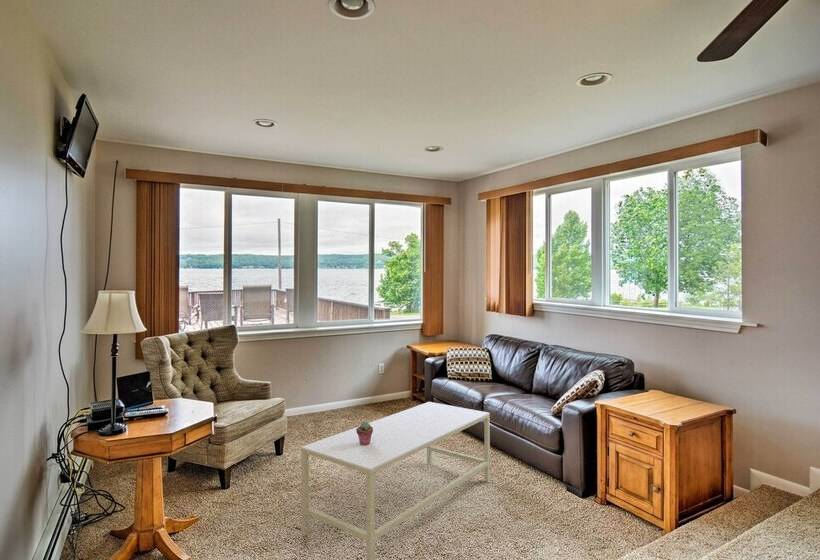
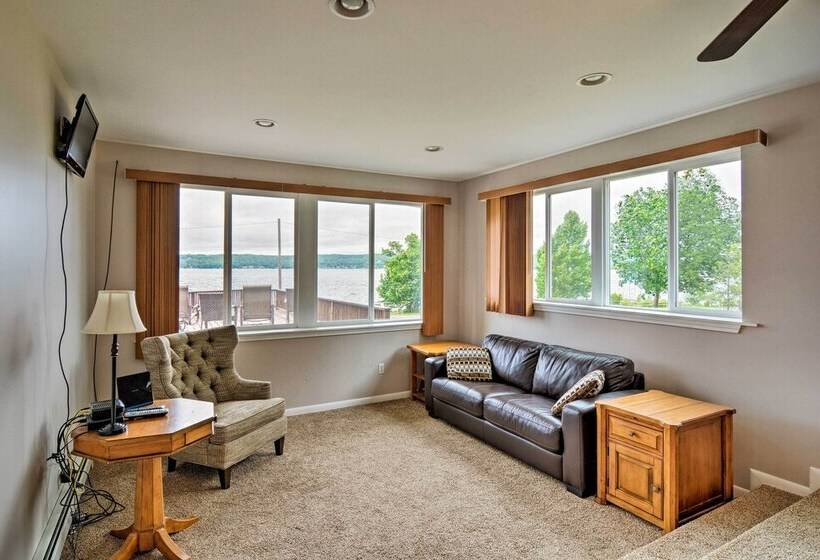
- coffee table [300,401,491,560]
- potted succulent [356,421,373,446]
